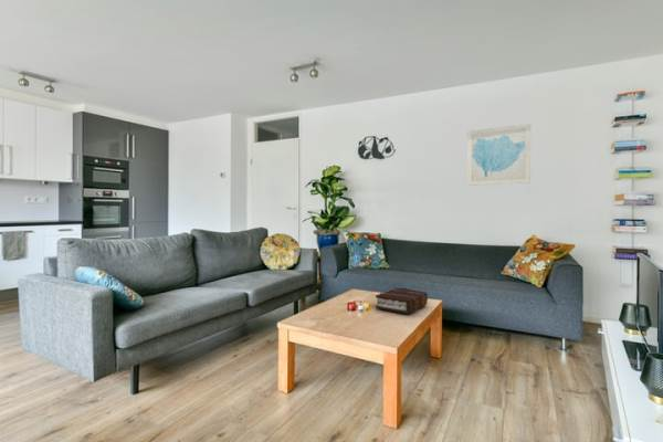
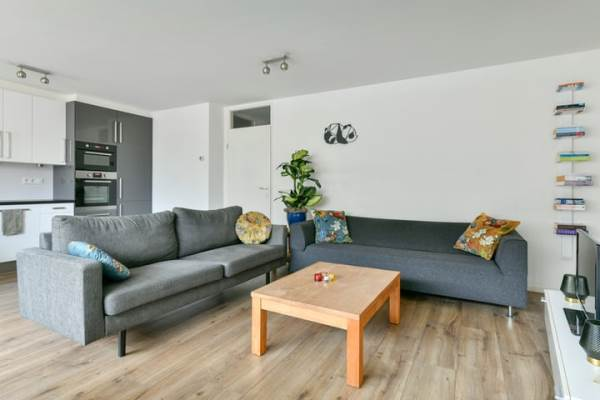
- book [375,287,429,315]
- wall art [466,123,532,187]
